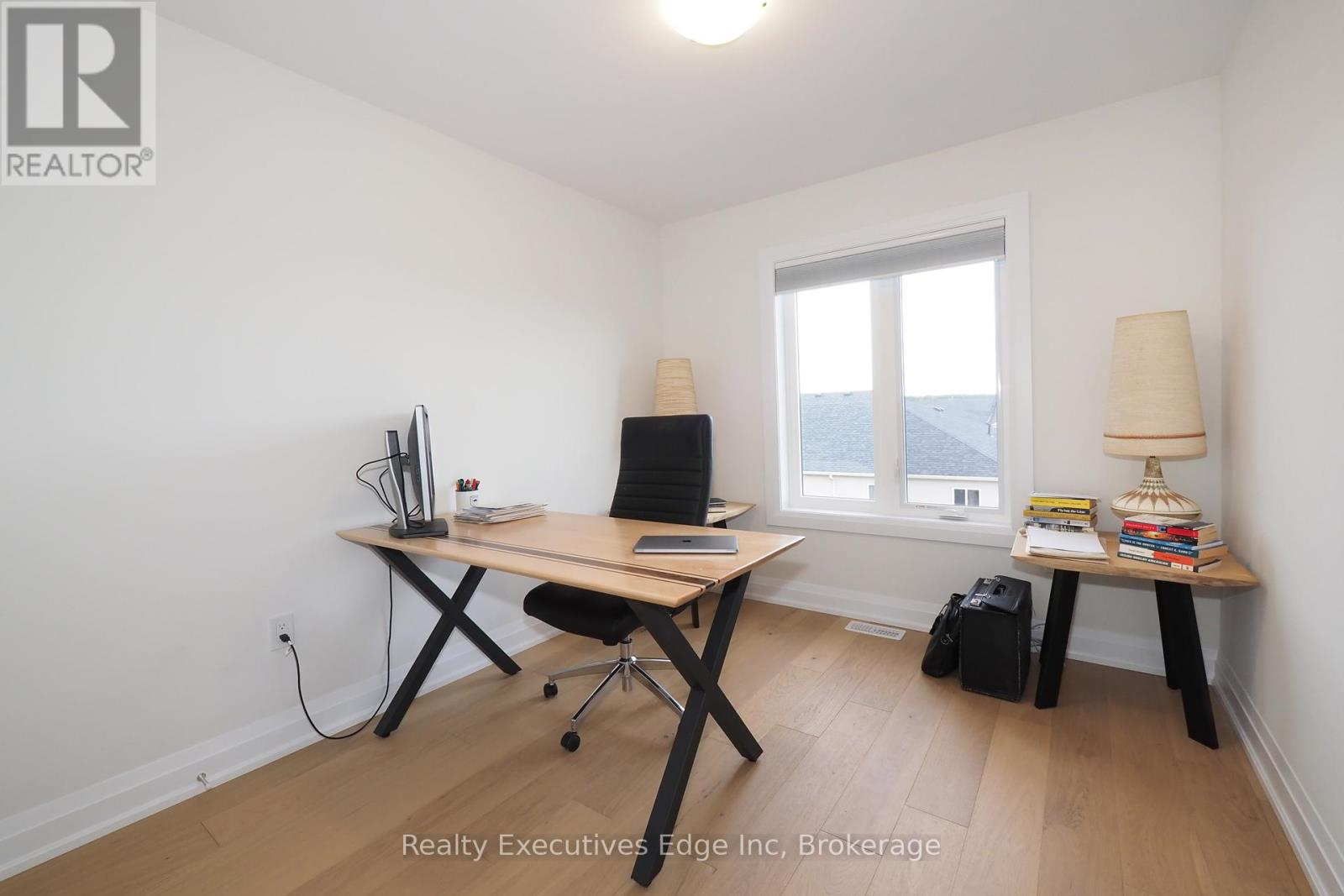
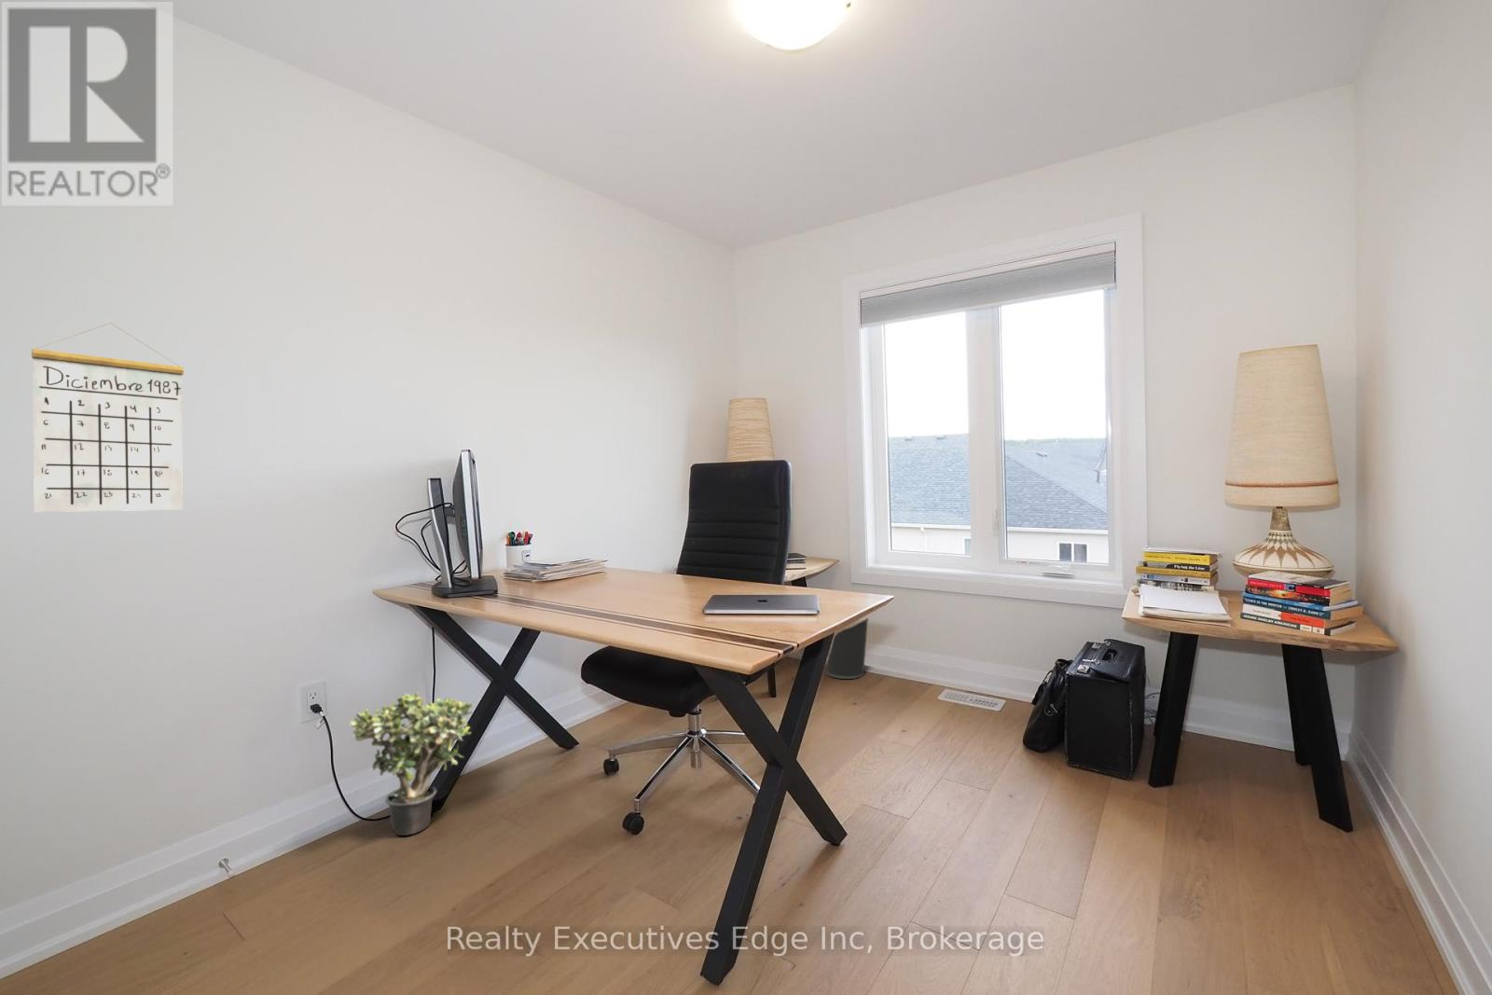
+ wastebasket [825,617,870,680]
+ potted plant [347,691,474,836]
+ calendar [31,322,184,513]
